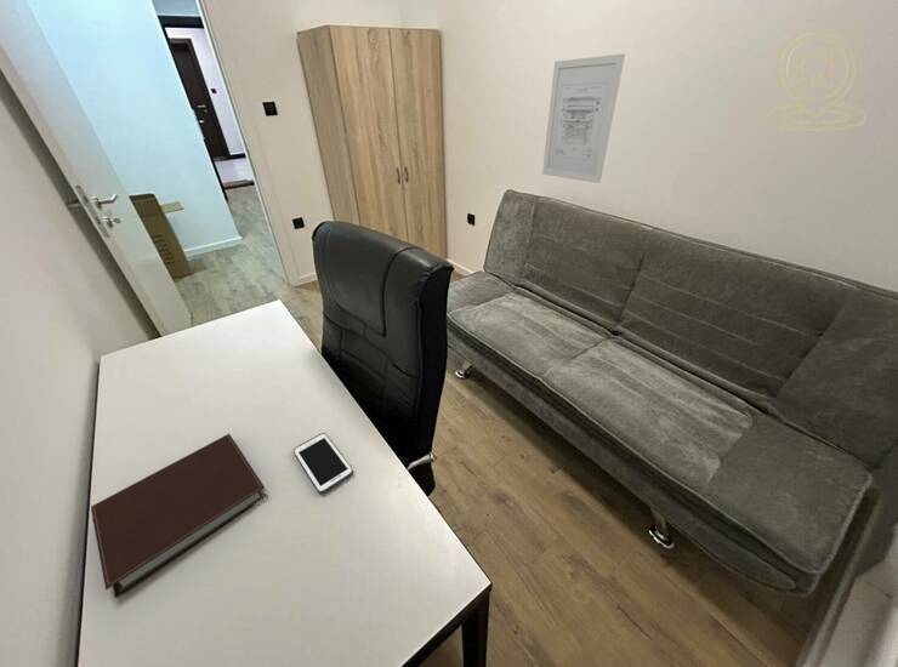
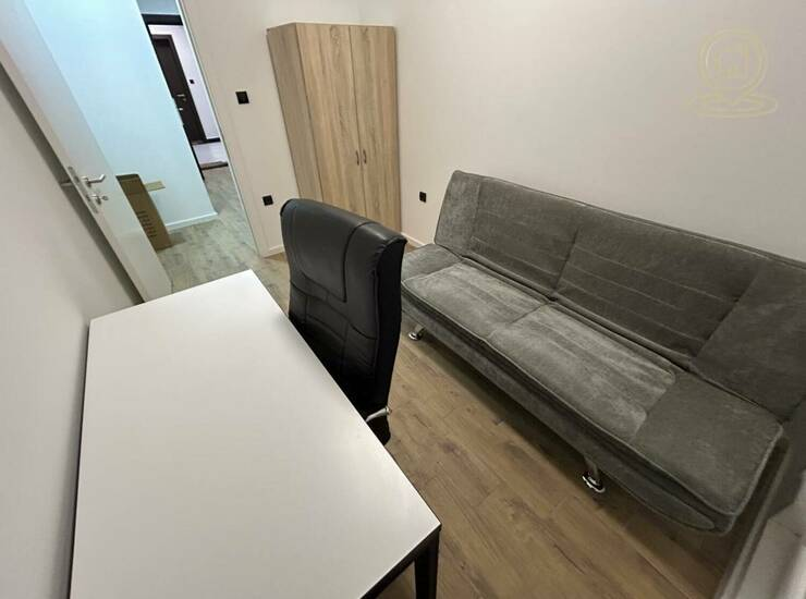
- cell phone [292,432,354,495]
- notebook [90,433,266,599]
- wall art [541,53,626,184]
